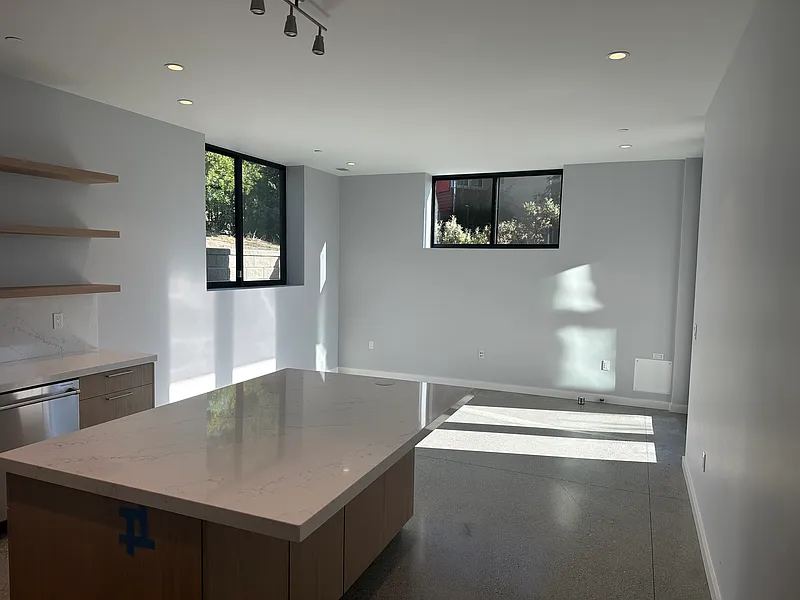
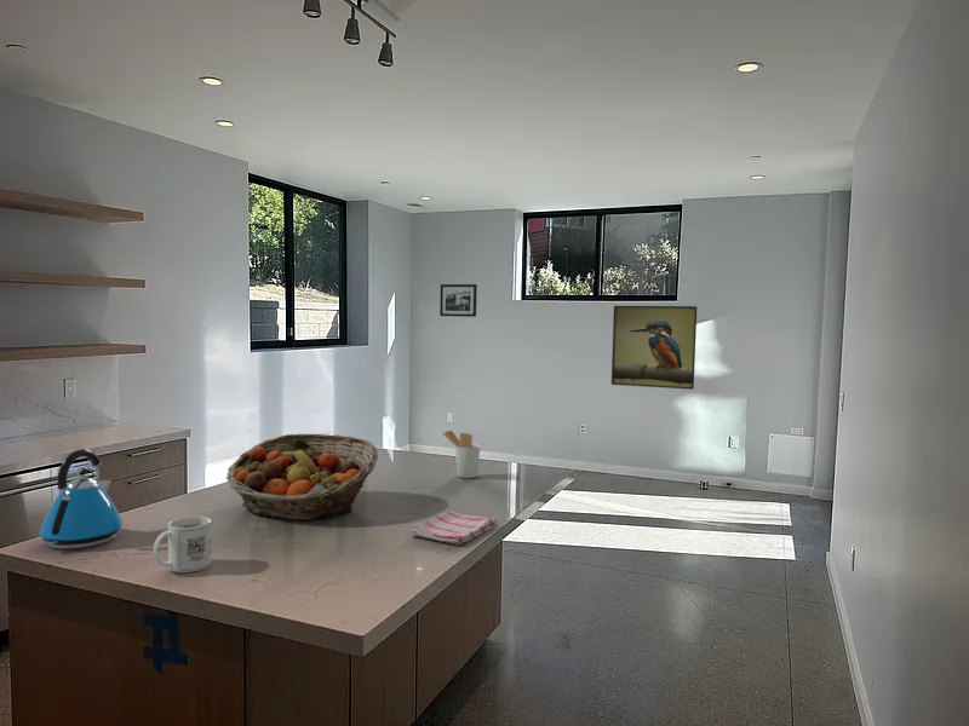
+ mug [151,515,212,574]
+ utensil holder [442,430,481,479]
+ kettle [38,448,125,551]
+ dish towel [409,511,498,547]
+ picture frame [438,283,478,318]
+ fruit basket [225,433,379,522]
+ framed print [610,305,698,391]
